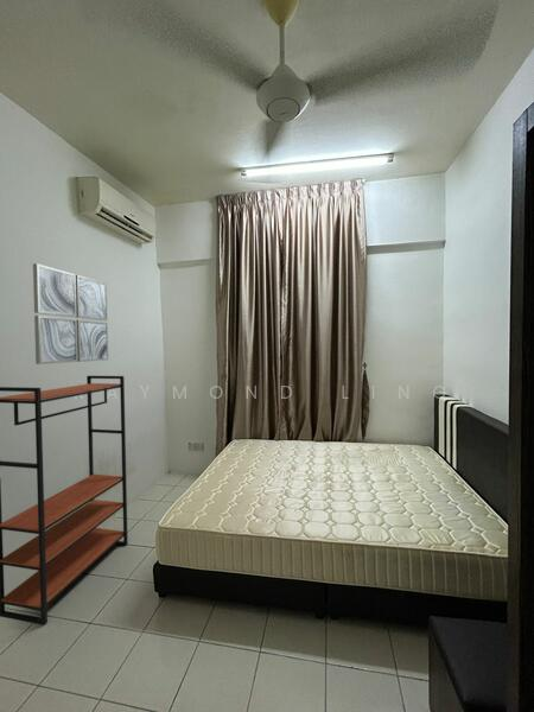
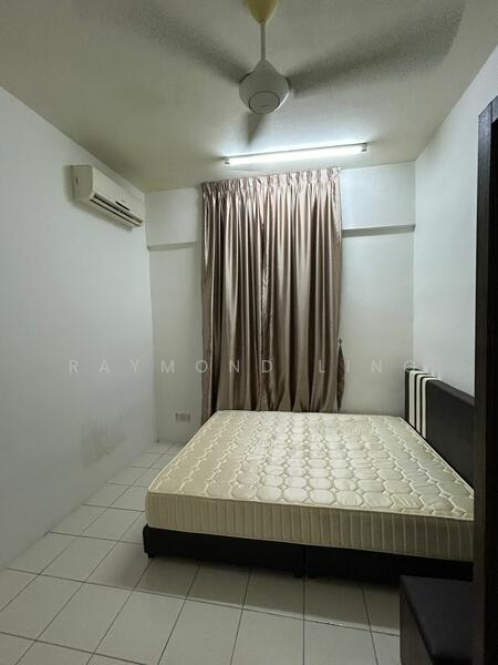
- wall art [32,262,109,365]
- bookshelf [0,375,129,627]
